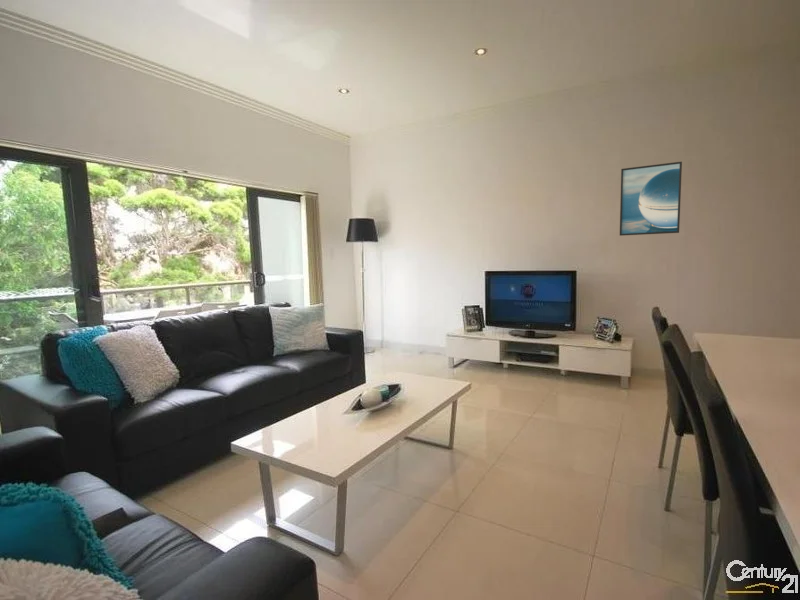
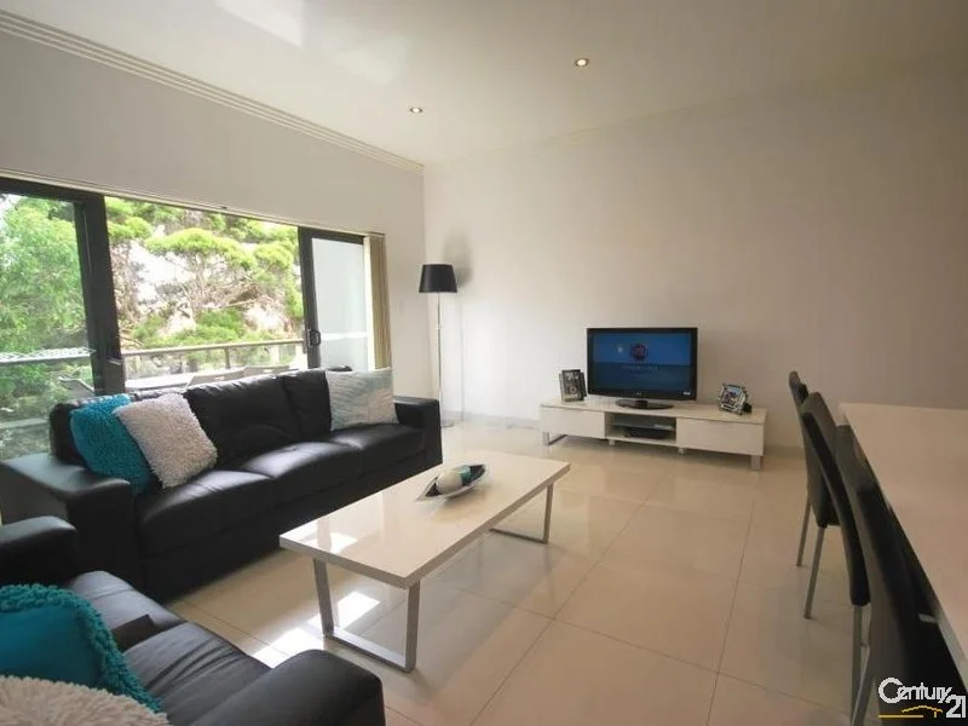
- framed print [619,161,683,237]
